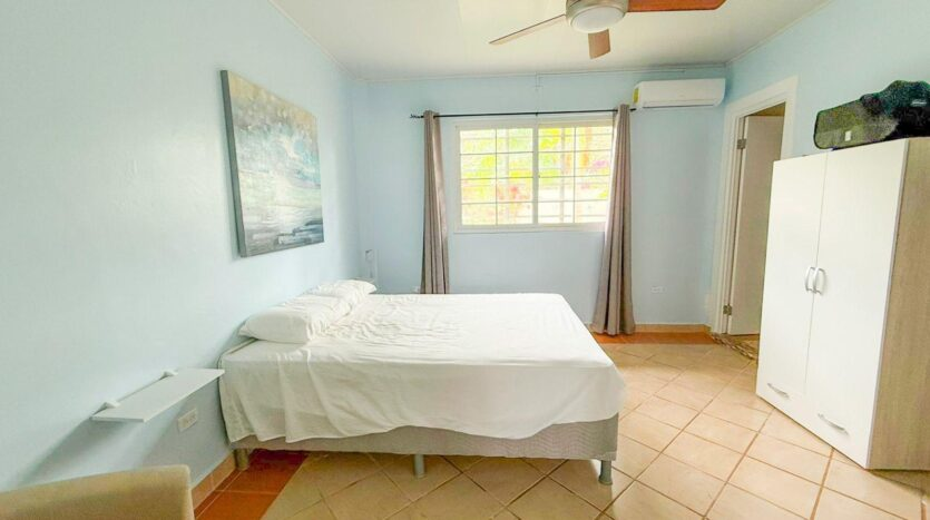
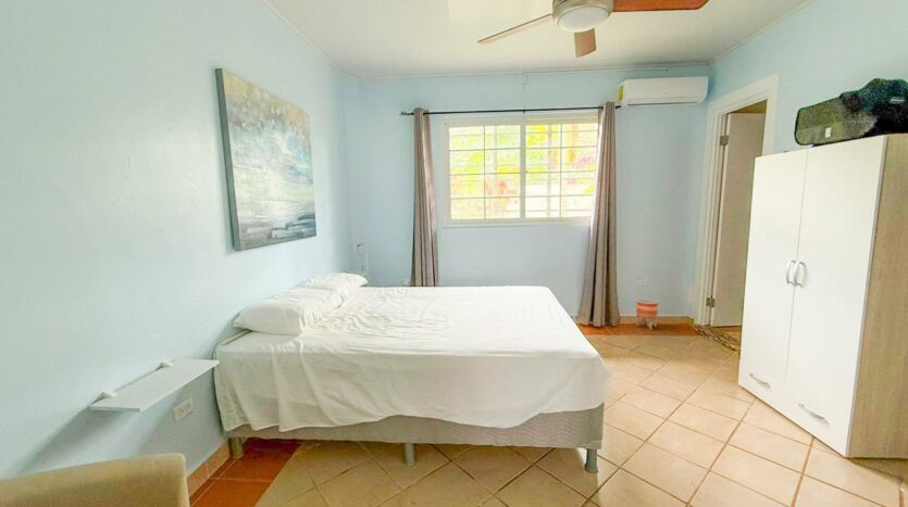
+ planter [635,297,659,331]
